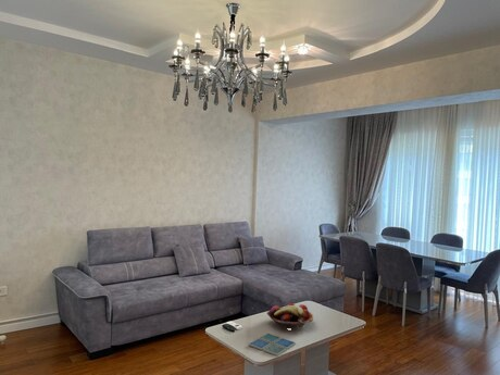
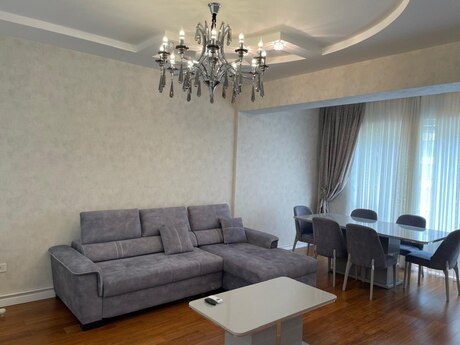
- fruit basket [266,302,314,328]
- drink coaster [248,333,297,357]
